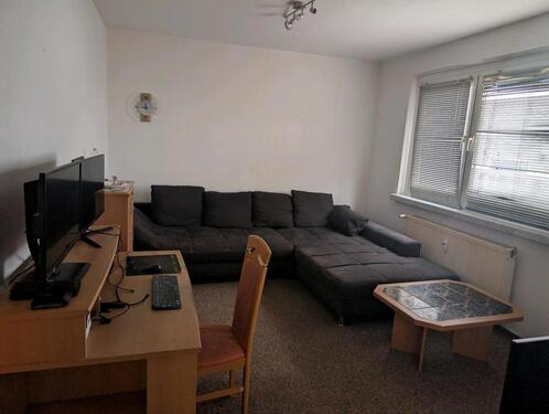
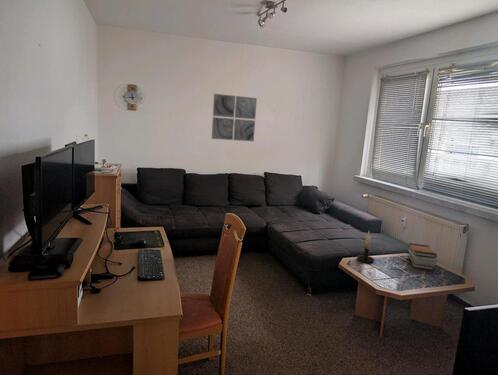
+ book stack [407,242,438,271]
+ wall art [211,93,258,142]
+ candle holder [356,231,375,264]
